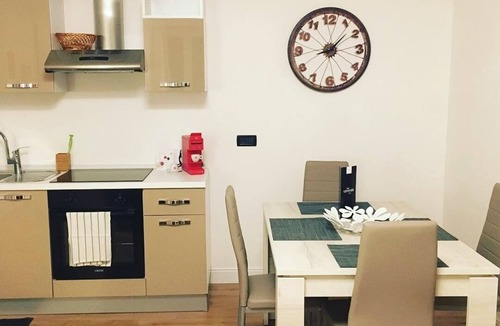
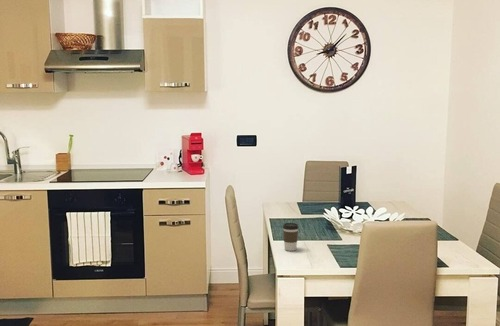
+ coffee cup [282,222,300,252]
